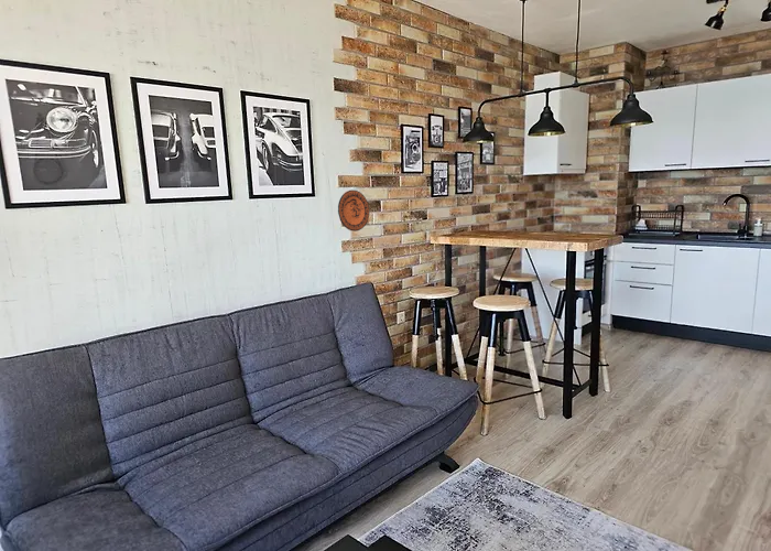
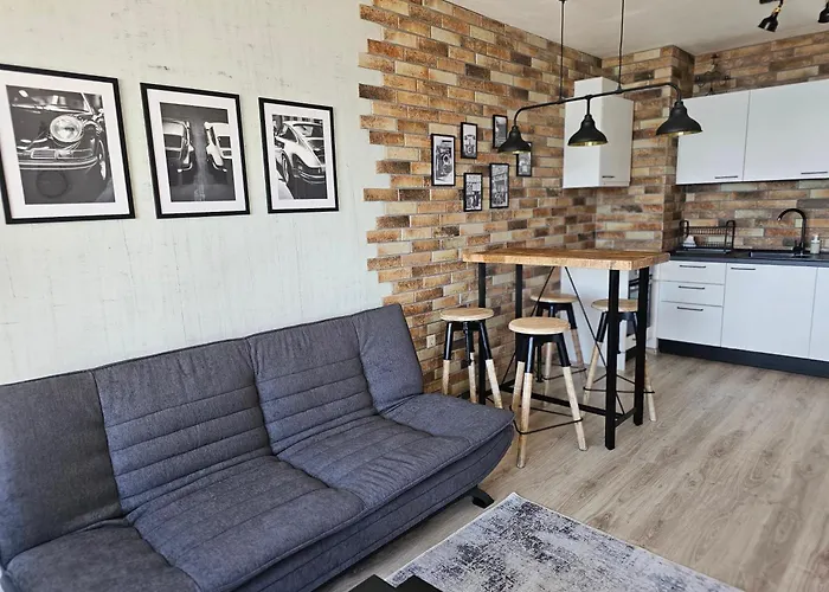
- decorative plate [337,190,370,233]
